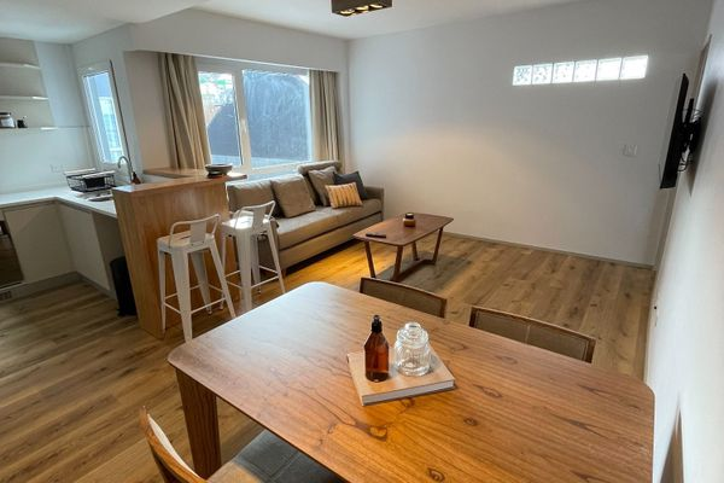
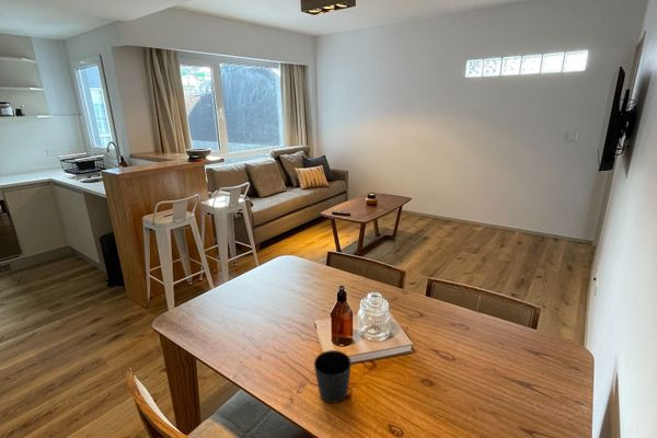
+ cup [313,349,353,404]
